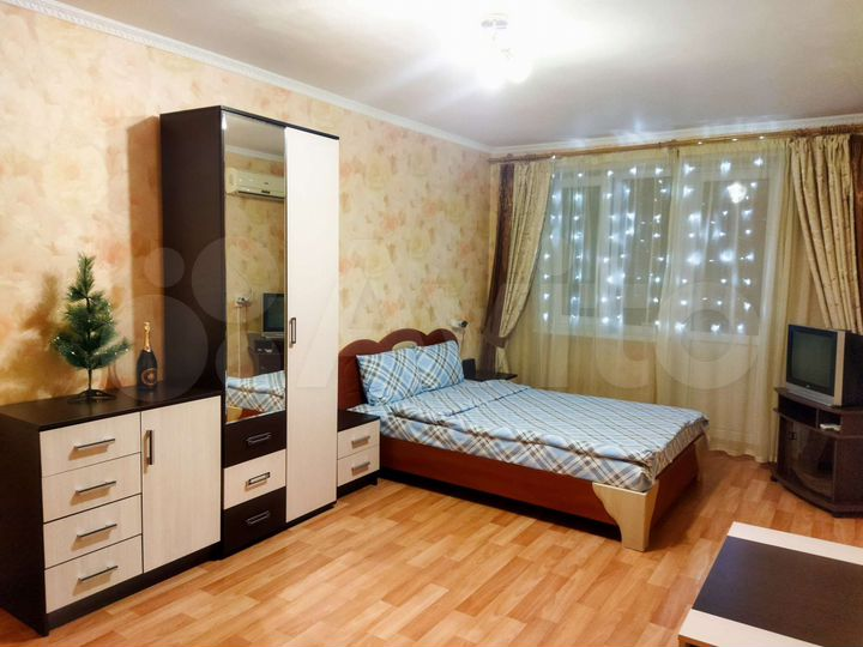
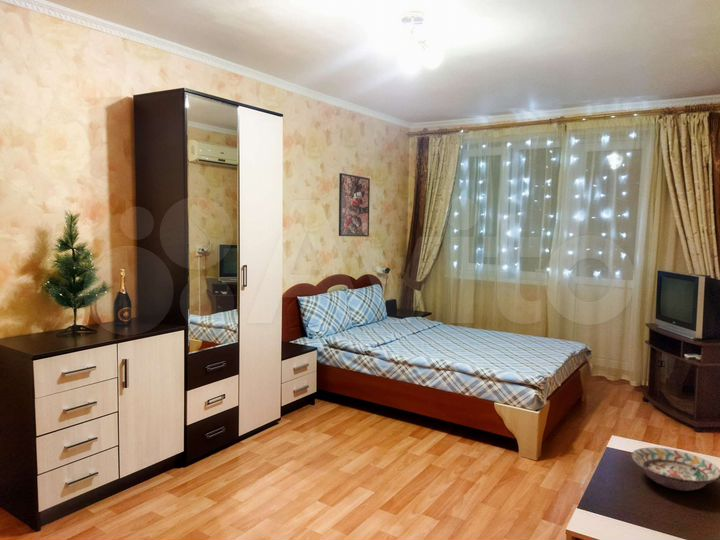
+ decorative bowl [630,447,720,492]
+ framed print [338,172,371,238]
